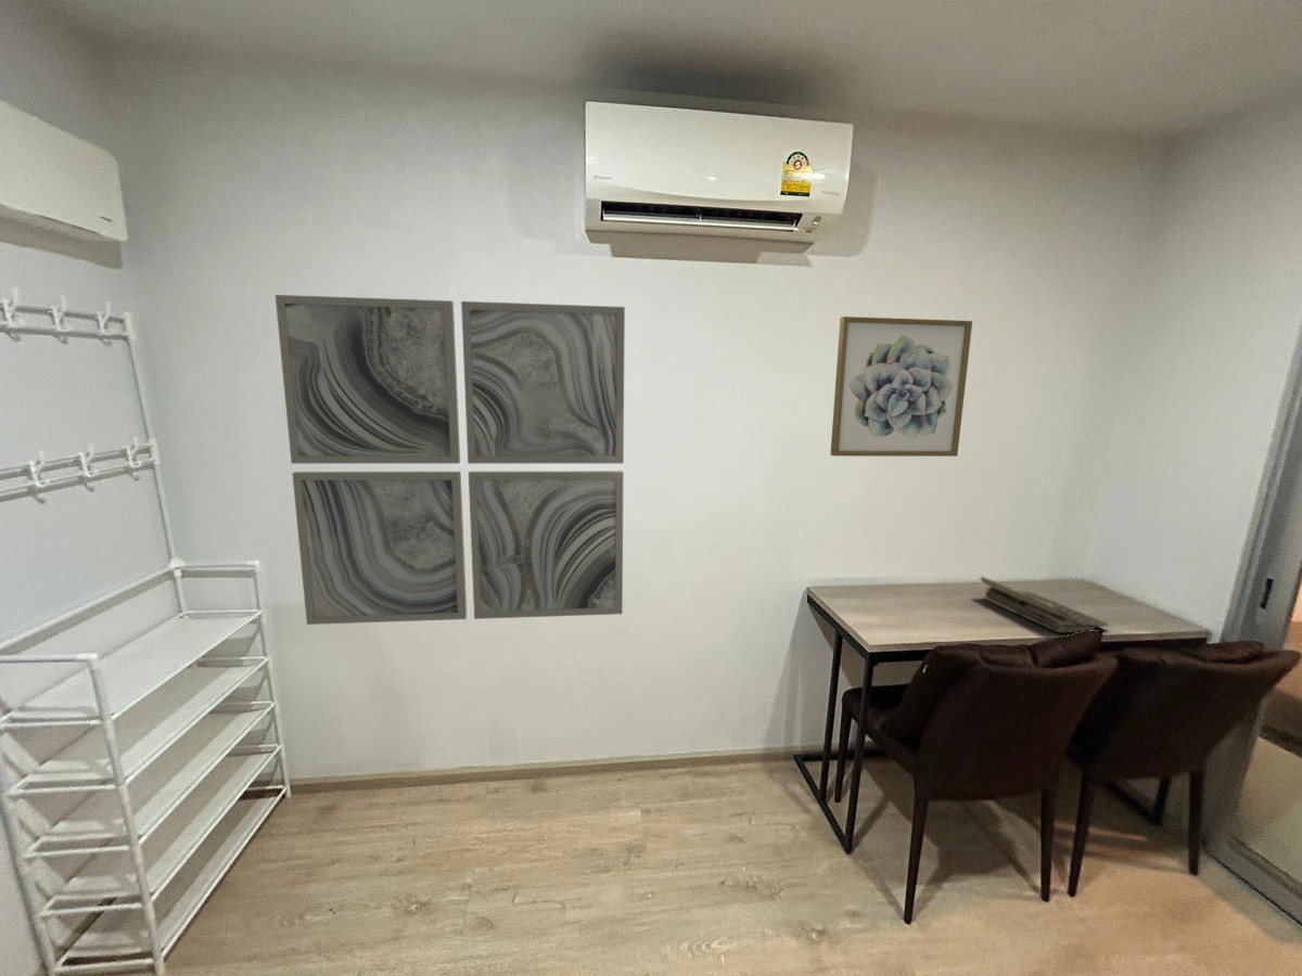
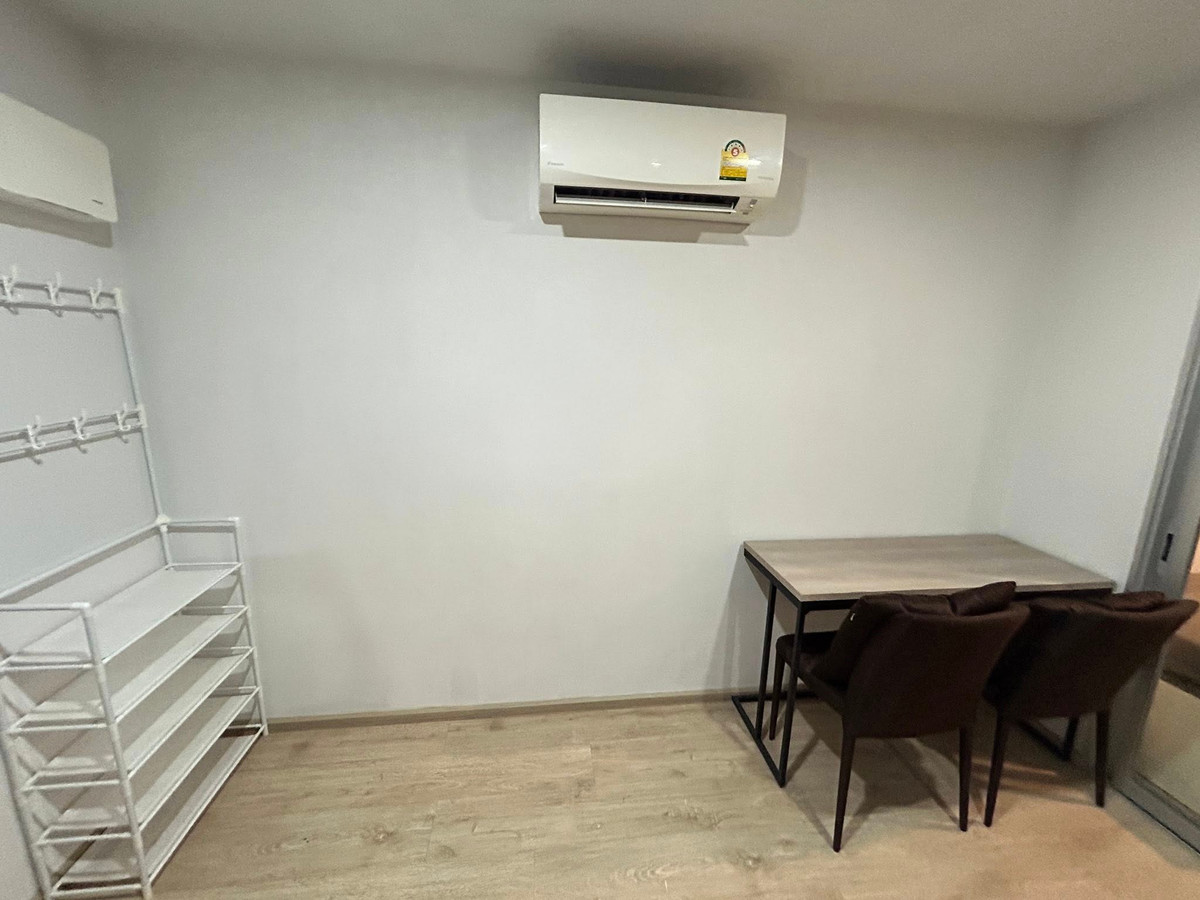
- wall art [275,294,626,626]
- laptop [979,575,1110,633]
- wall art [829,316,973,458]
